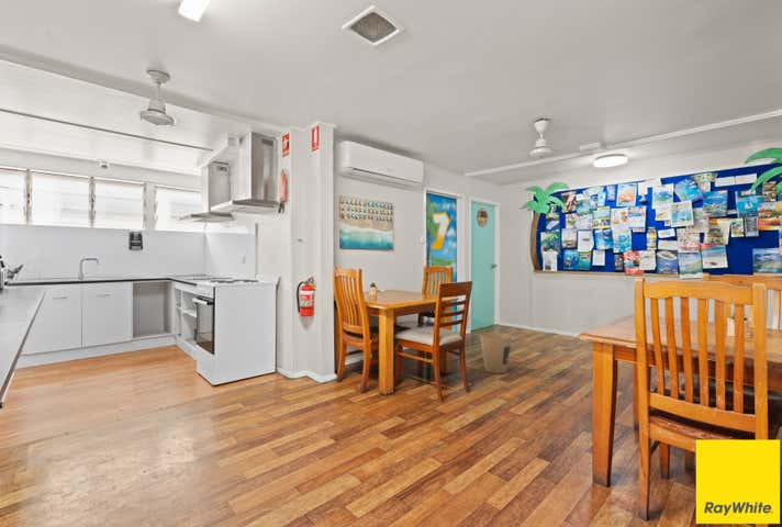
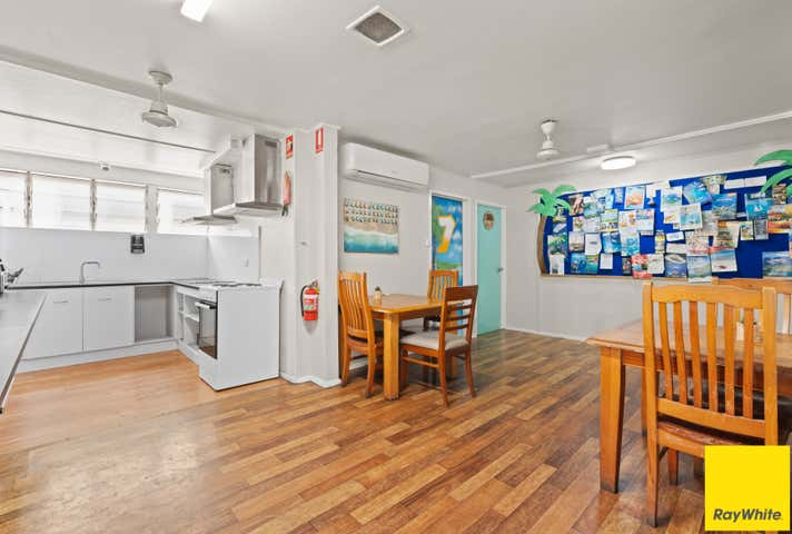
- trash can [479,332,513,374]
